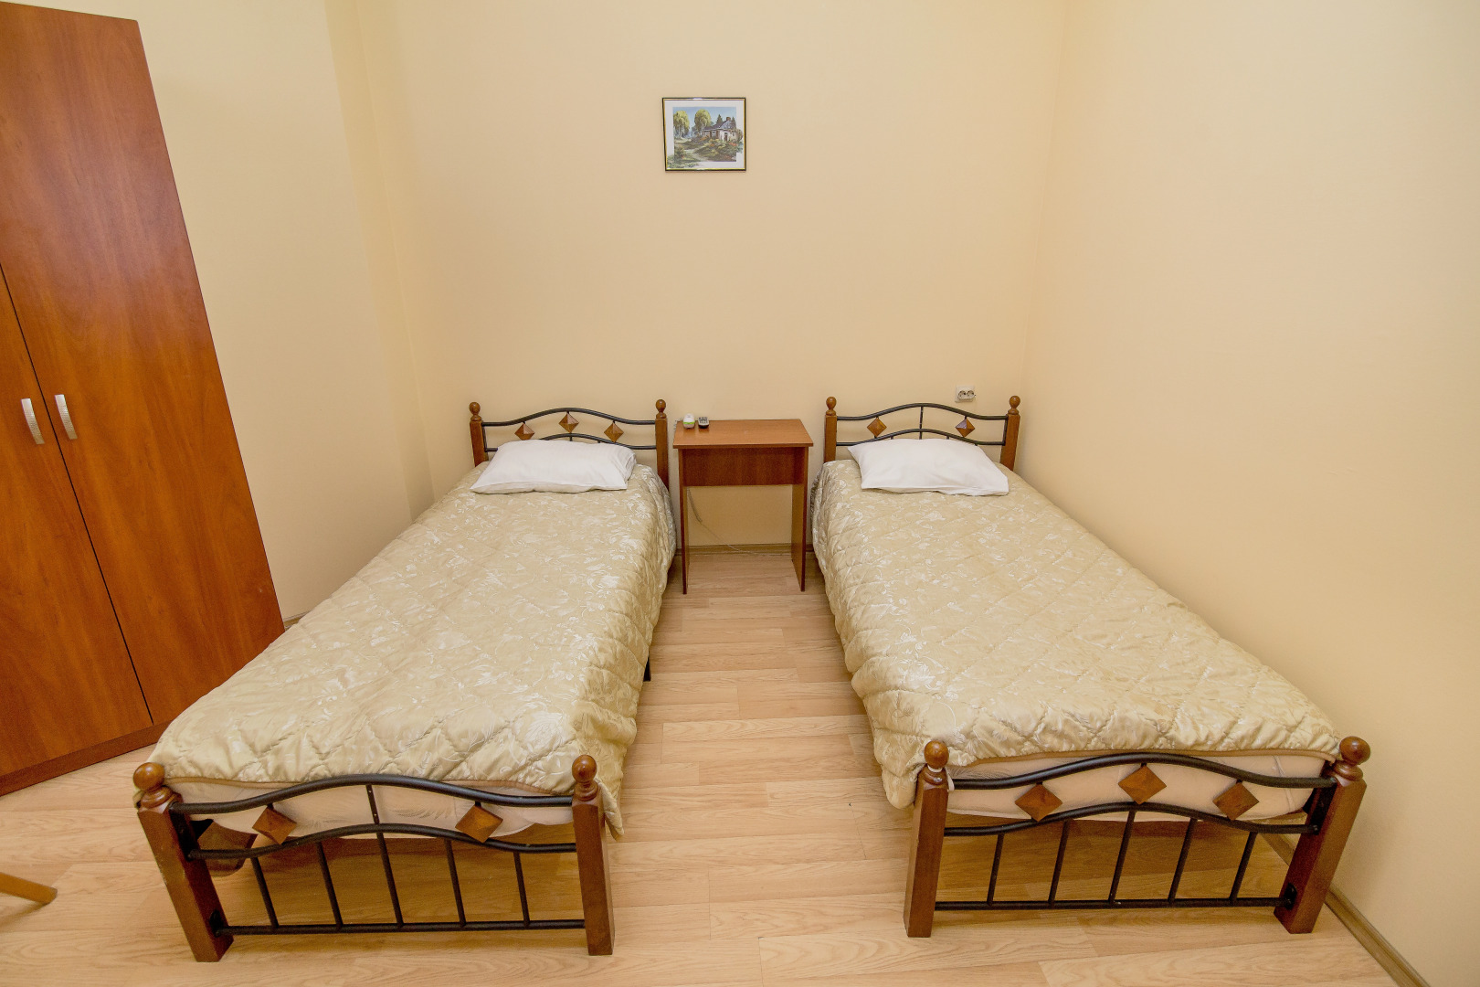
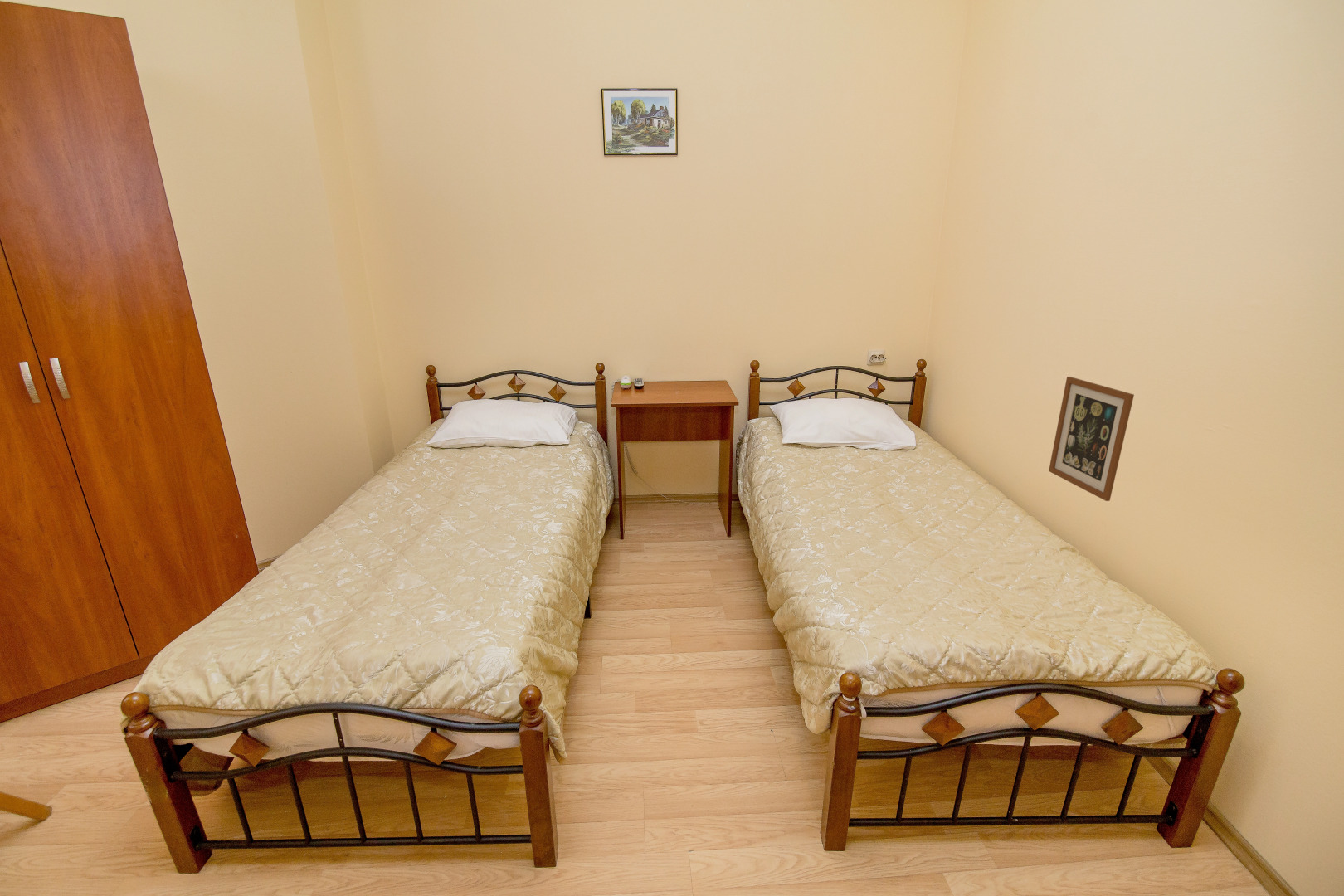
+ wall art [1048,376,1135,502]
